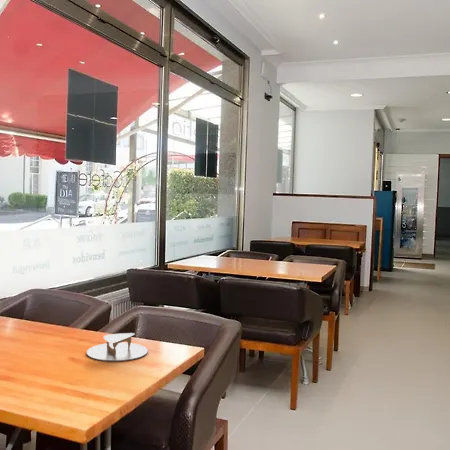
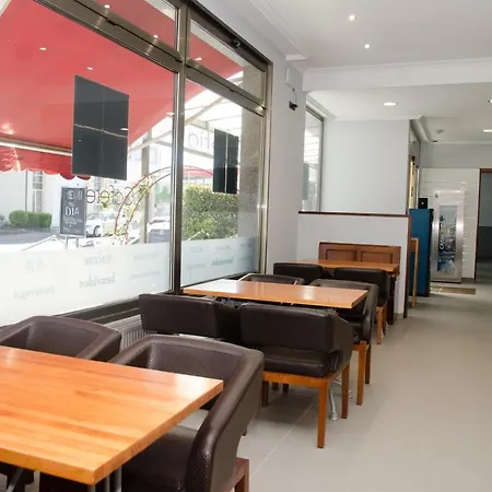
- napkin holder [86,332,149,362]
